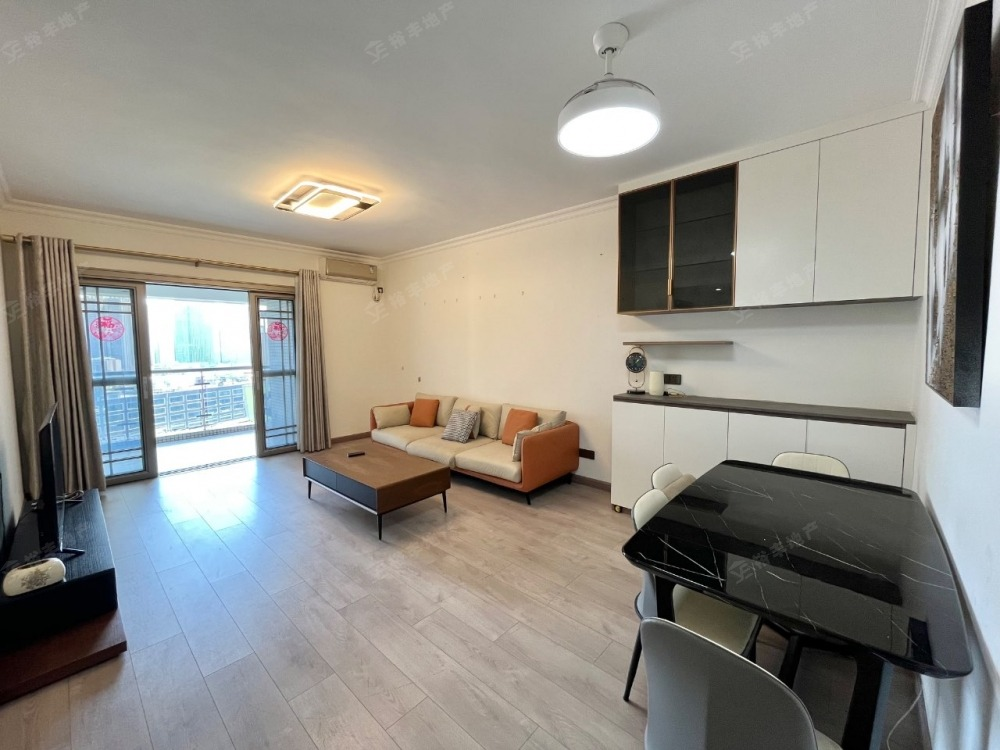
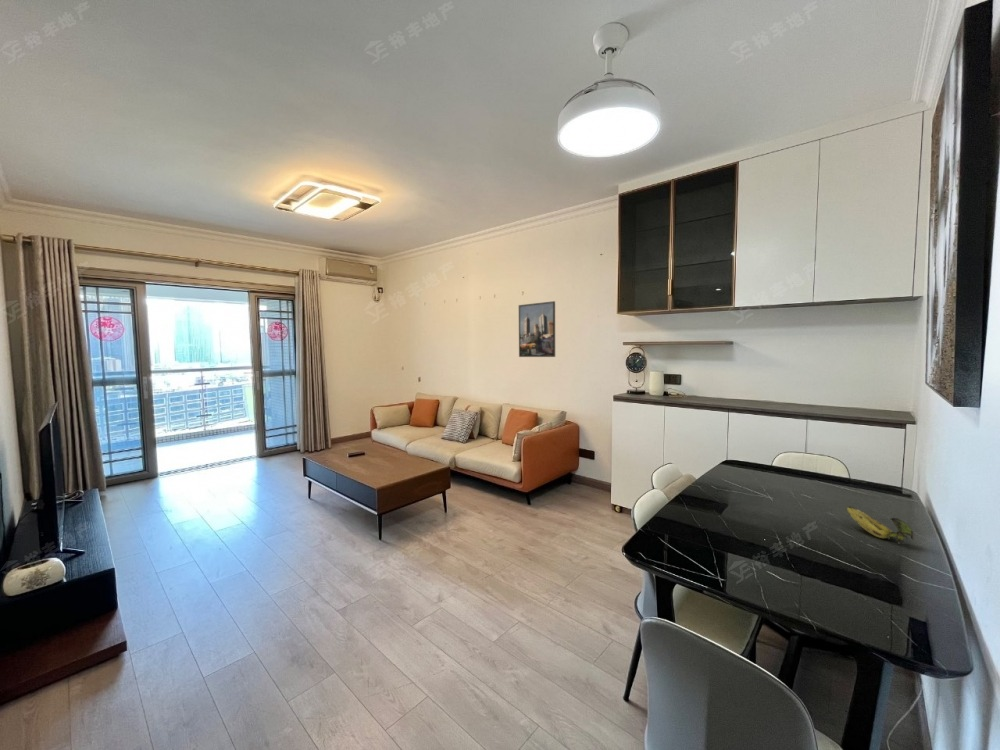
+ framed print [518,300,556,358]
+ banana [846,505,916,545]
